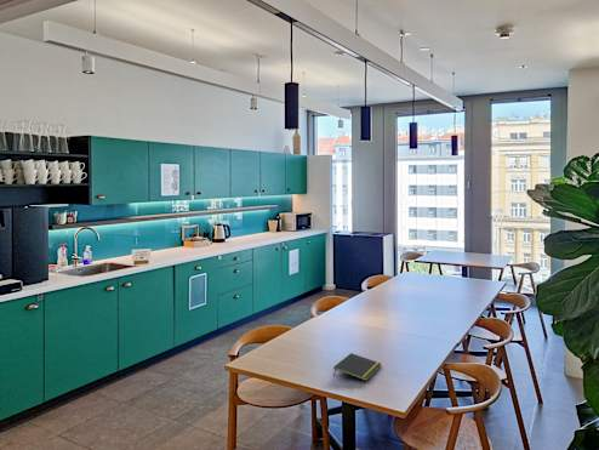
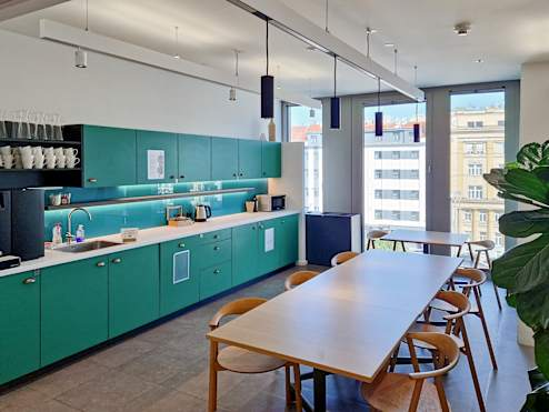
- notepad [332,352,382,382]
